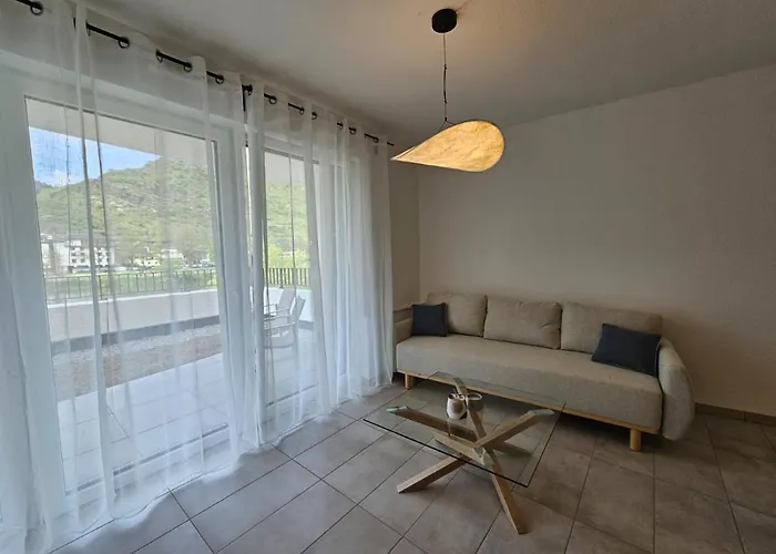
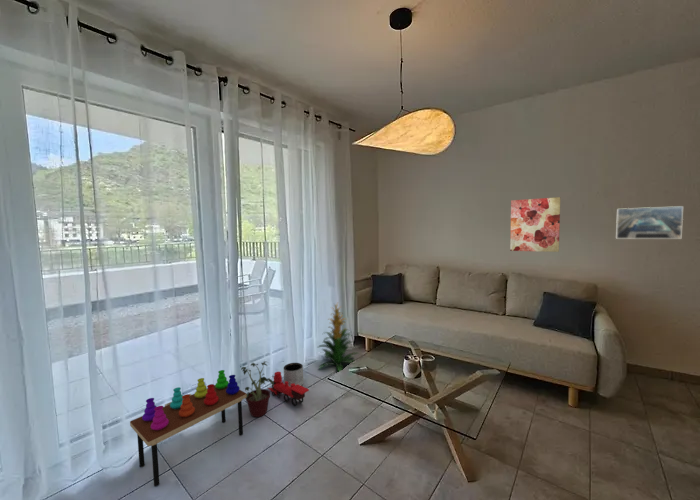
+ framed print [615,205,684,240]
+ planter [283,362,304,387]
+ potted plant [240,359,274,418]
+ wall art [509,196,561,253]
+ toy train [267,371,310,407]
+ stacking toy [129,369,247,487]
+ indoor plant [317,302,360,372]
